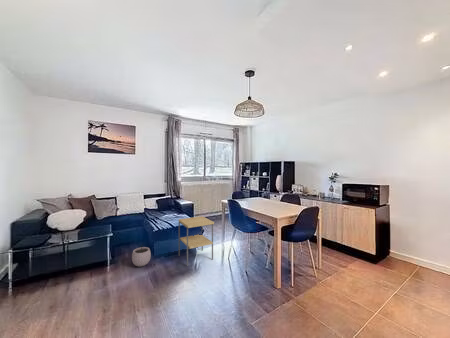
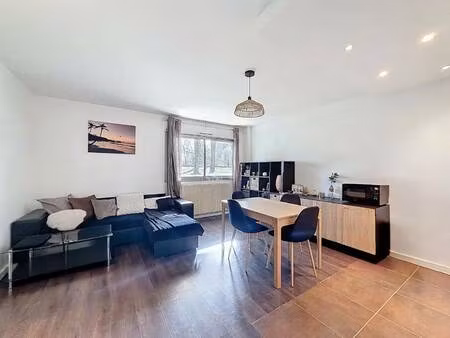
- plant pot [131,243,152,267]
- side table [178,215,215,267]
